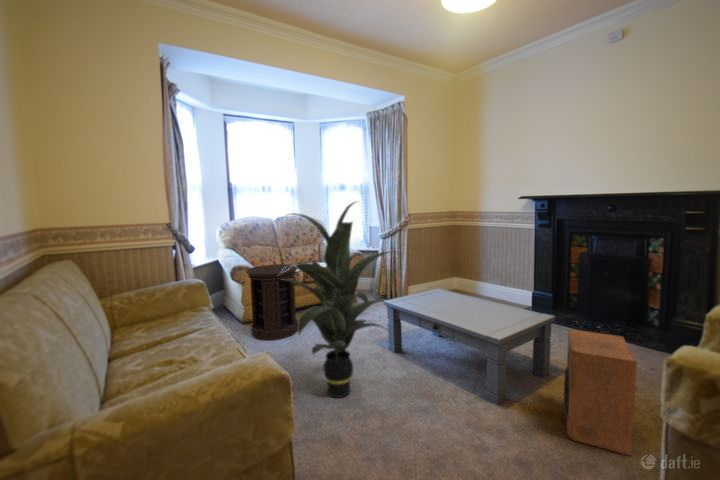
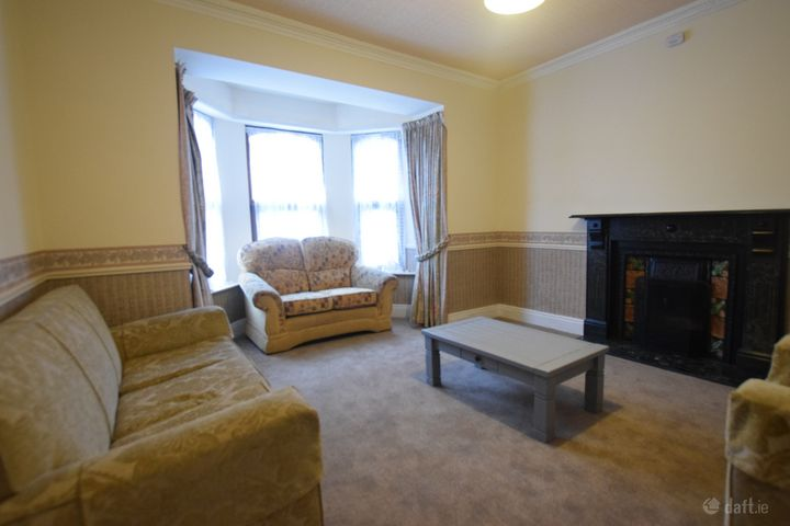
- side table [245,264,299,341]
- speaker [563,329,638,457]
- indoor plant [277,200,406,399]
